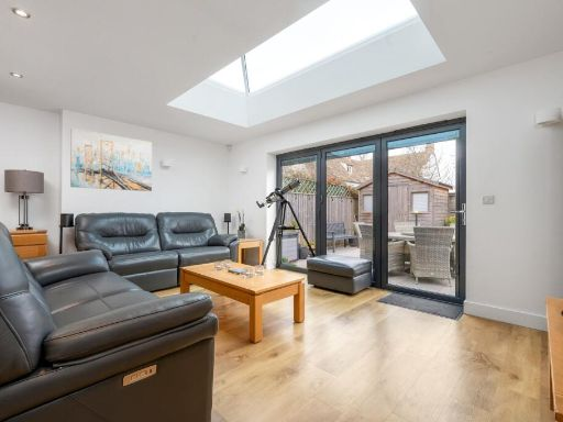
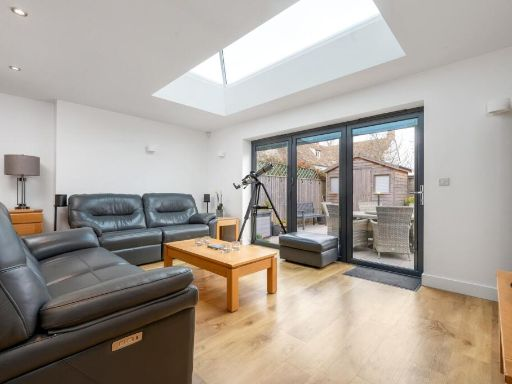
- wall art [69,127,153,192]
